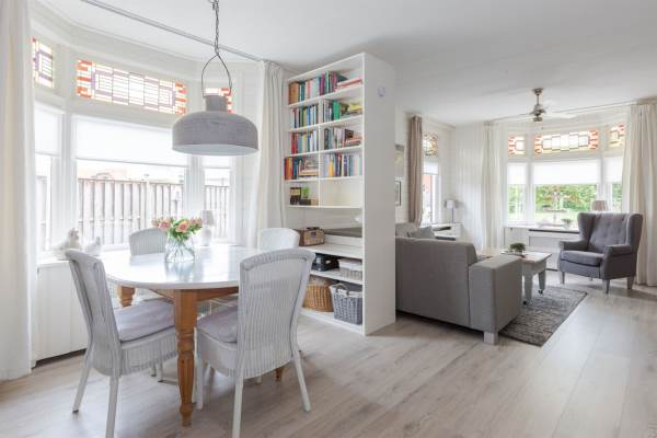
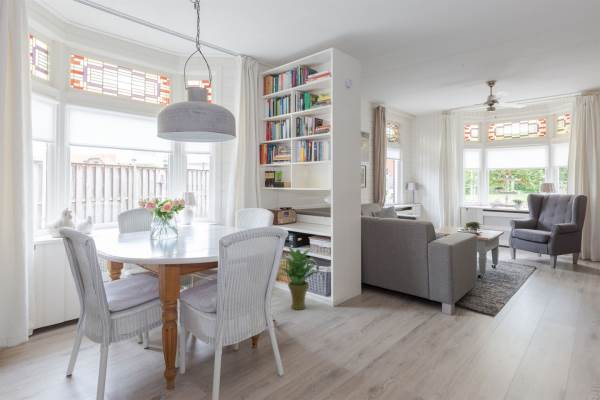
+ potted plant [277,246,321,311]
